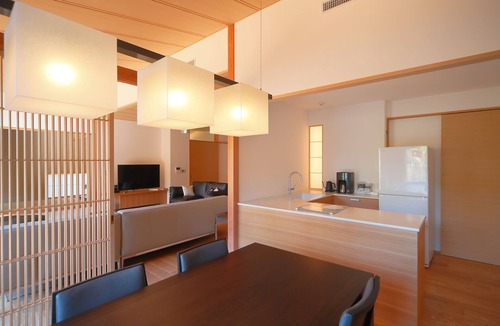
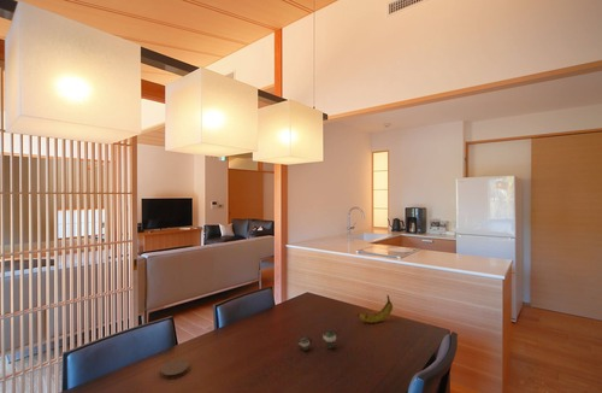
+ fruit [356,294,394,323]
+ coaster [160,358,190,380]
+ teapot [295,328,341,352]
